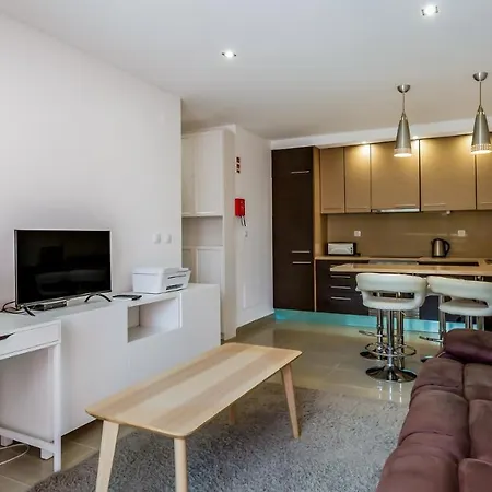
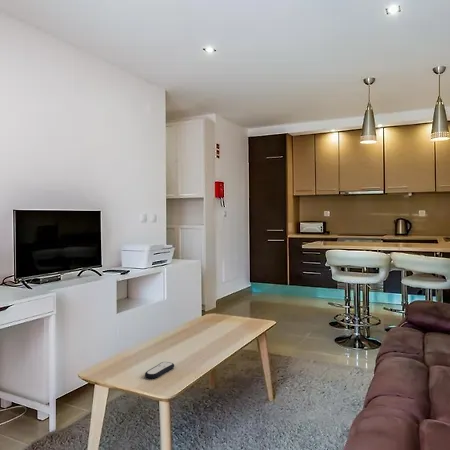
+ remote control [144,361,175,379]
